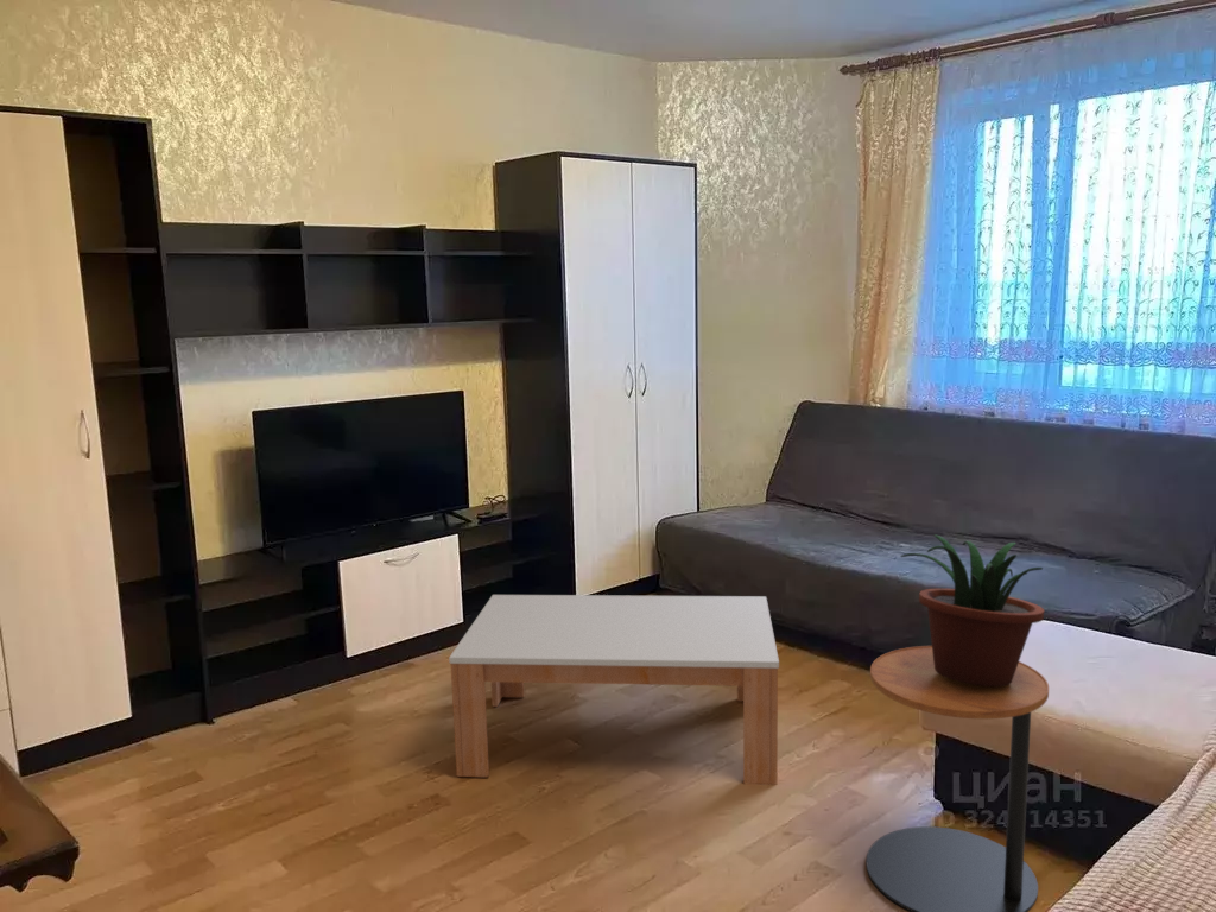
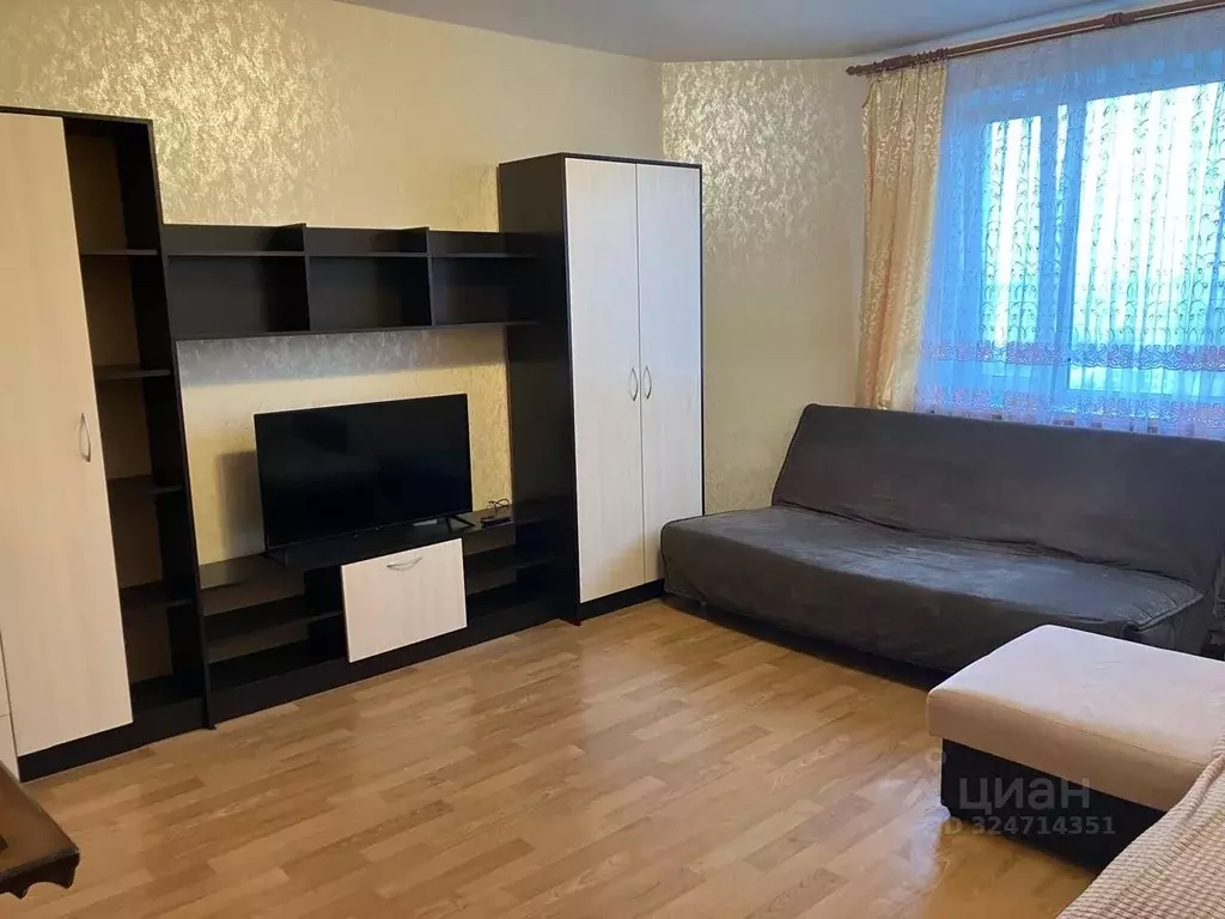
- potted plant [899,533,1045,686]
- side table [866,645,1050,912]
- coffee table [448,594,780,786]
